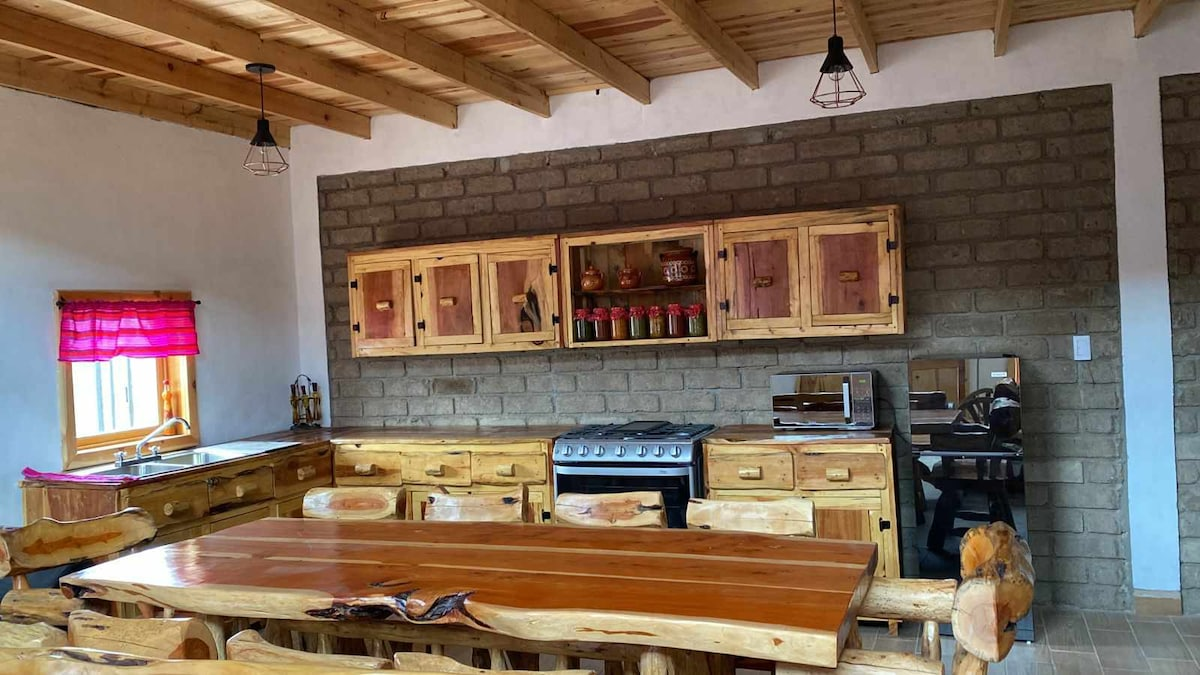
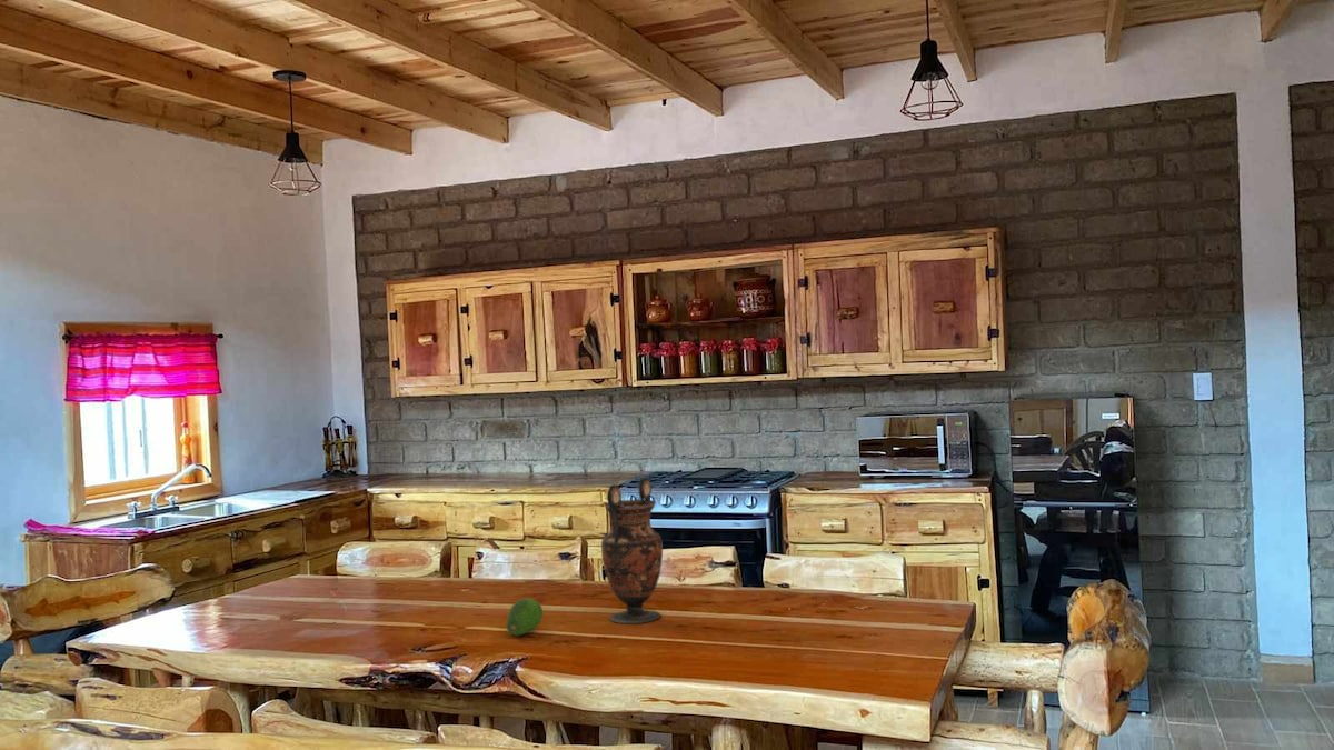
+ fruit [505,597,544,637]
+ vase [600,477,664,624]
